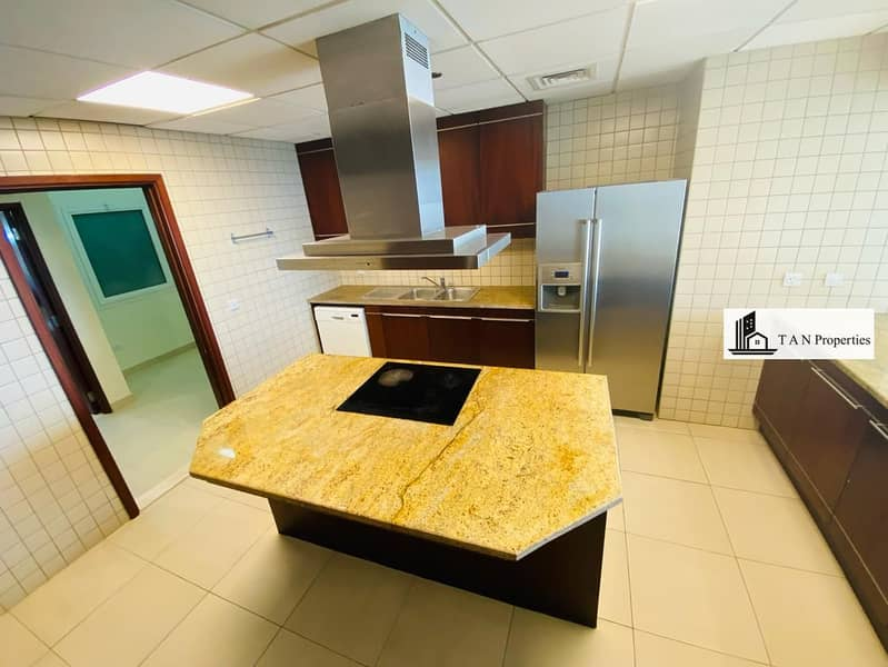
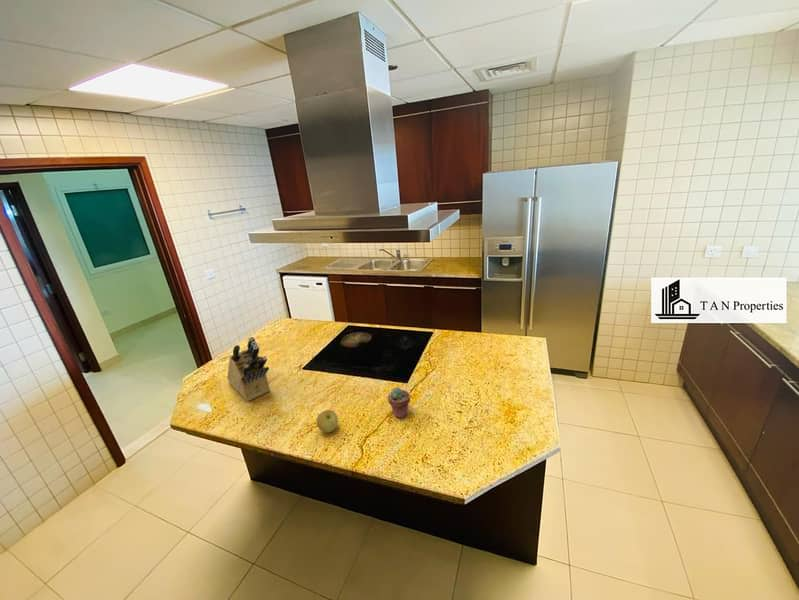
+ potted succulent [387,386,411,419]
+ apple [316,409,339,434]
+ knife block [226,336,271,402]
